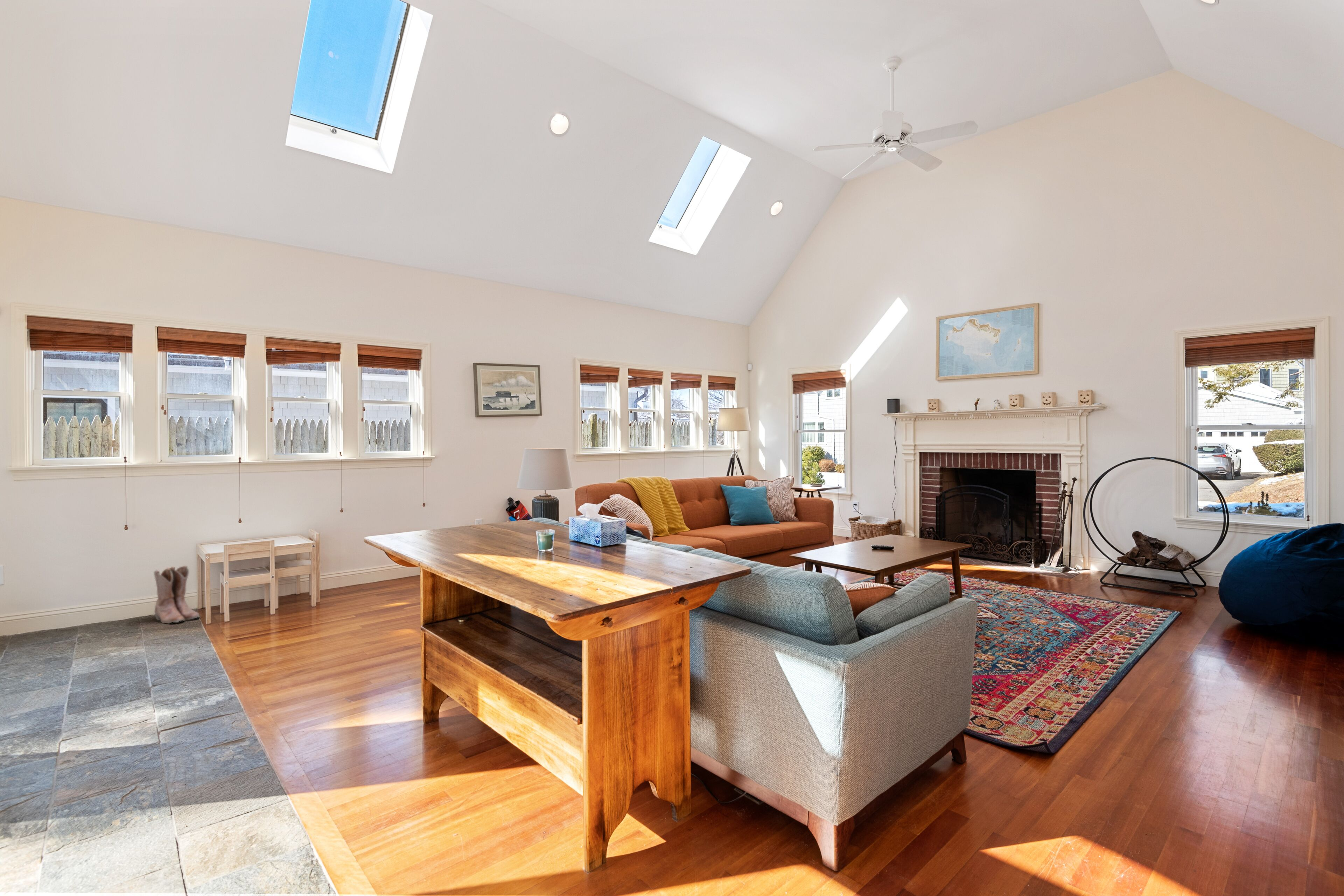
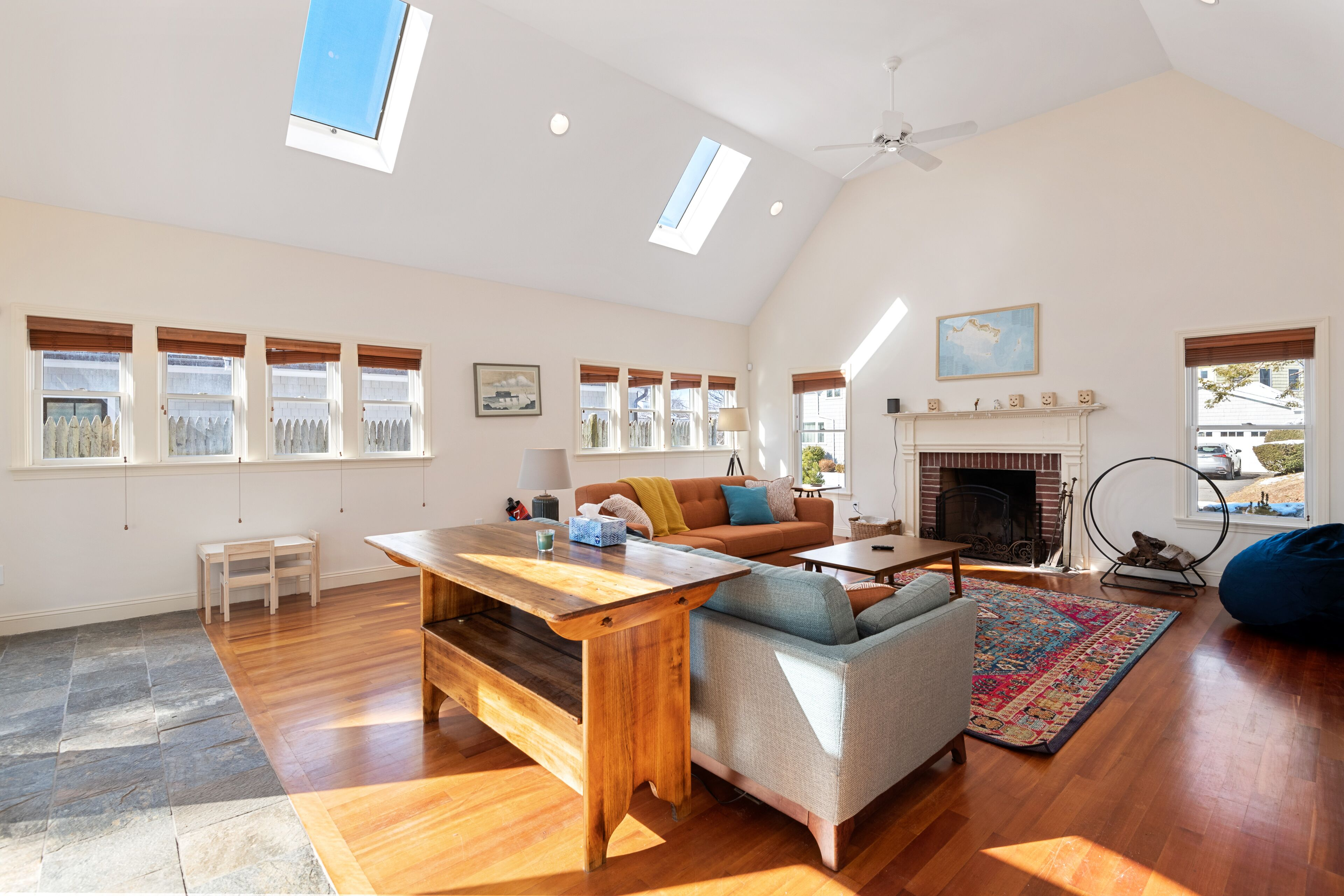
- boots [153,565,200,624]
